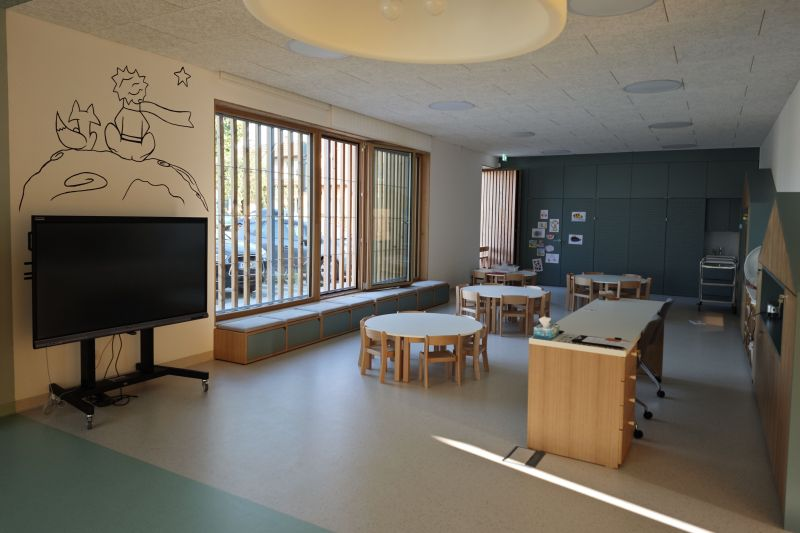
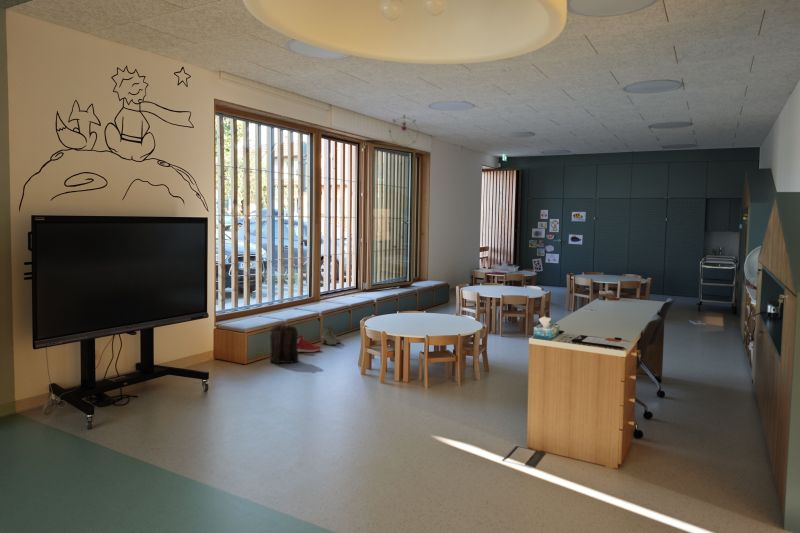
+ backpack [268,324,299,364]
+ ceiling mobile [387,114,421,148]
+ sneaker [297,334,322,353]
+ boots [320,326,342,346]
